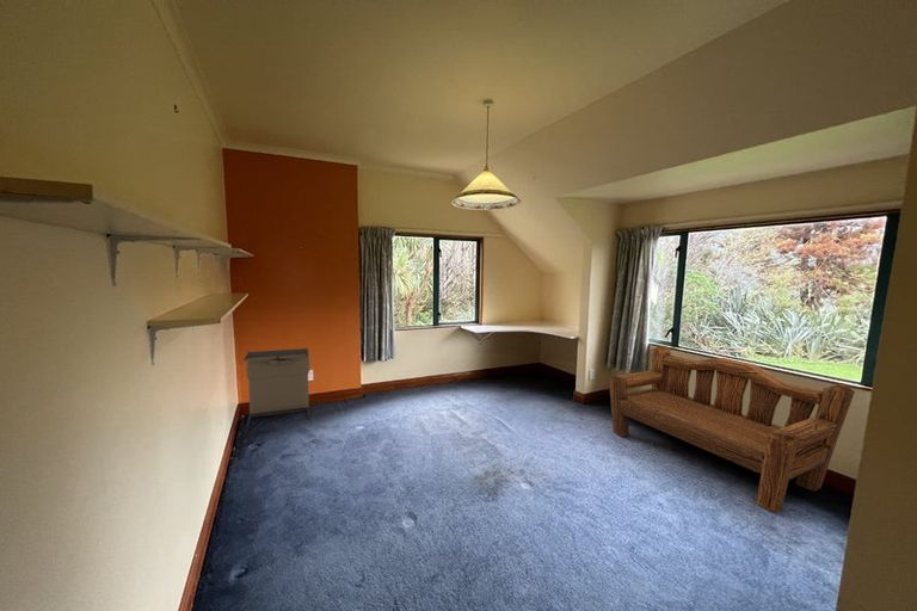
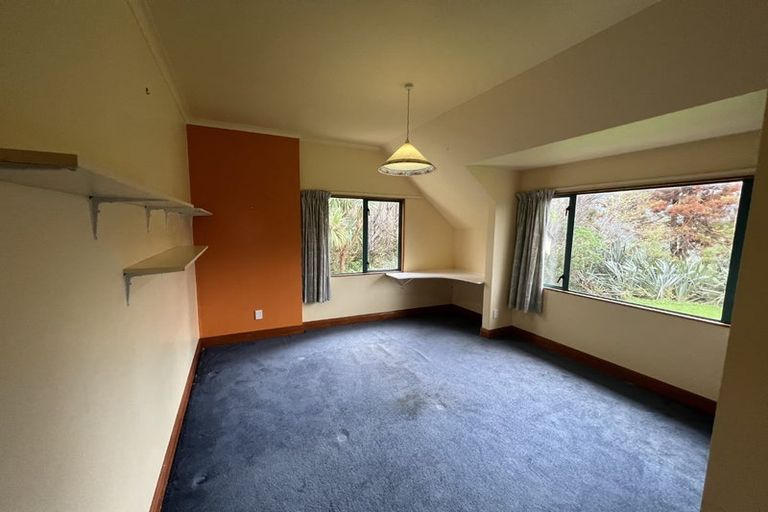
- laundry hamper [242,347,310,428]
- bench [608,345,856,514]
